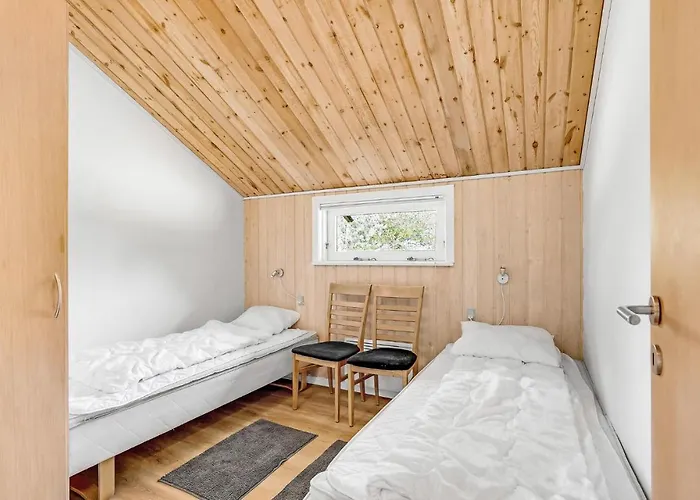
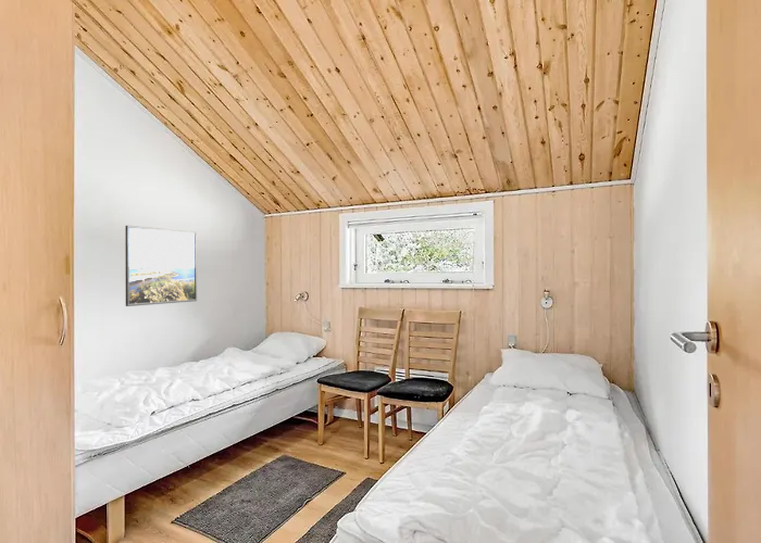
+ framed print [124,225,198,307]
